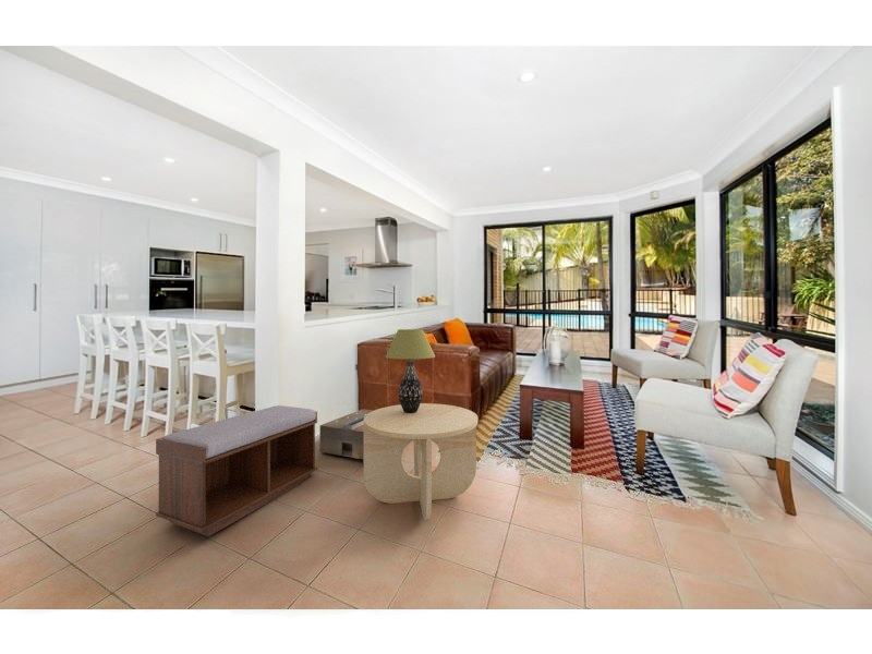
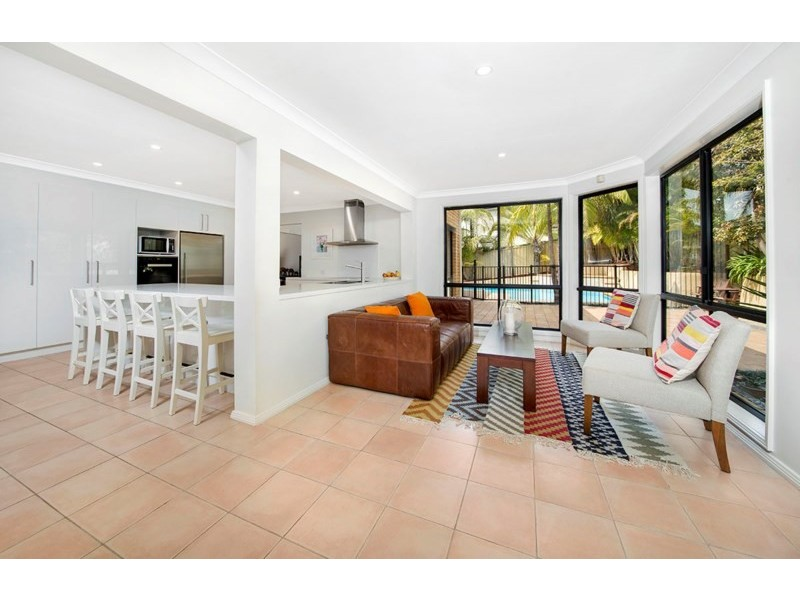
- bench [155,404,318,537]
- side table [363,402,479,521]
- ceiling vent [319,408,375,461]
- table lamp [385,328,436,413]
